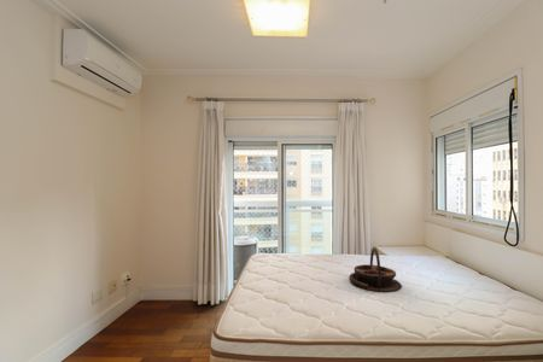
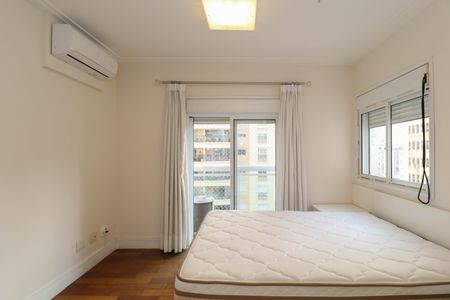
- serving tray [348,246,403,293]
